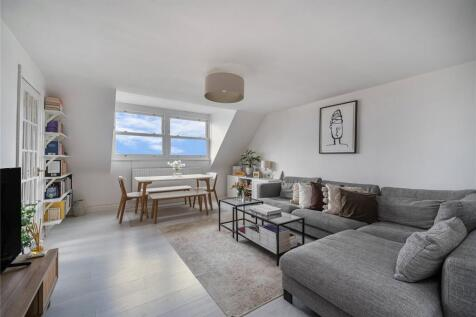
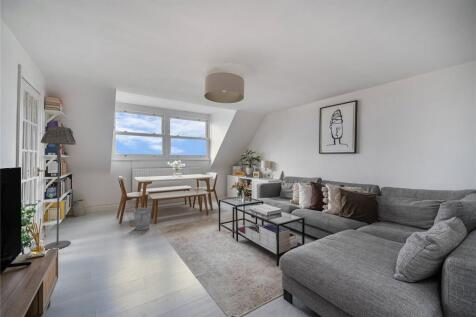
+ floor lamp [40,125,77,251]
+ wastebasket [133,207,152,231]
